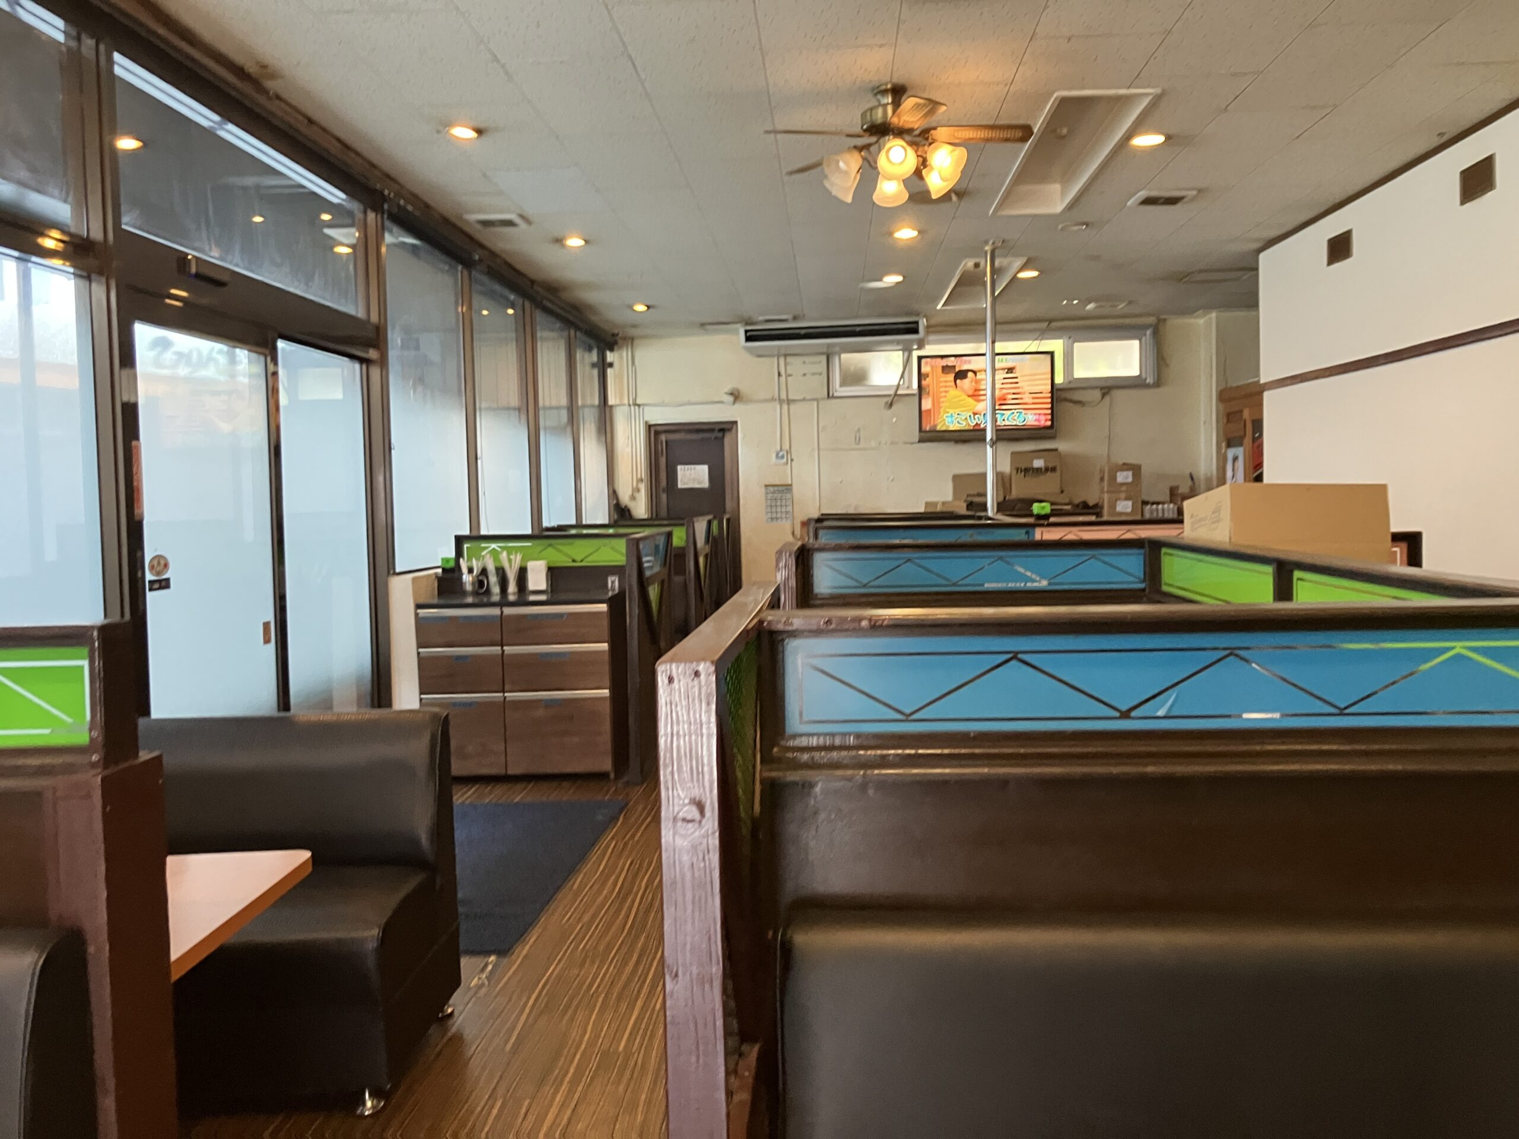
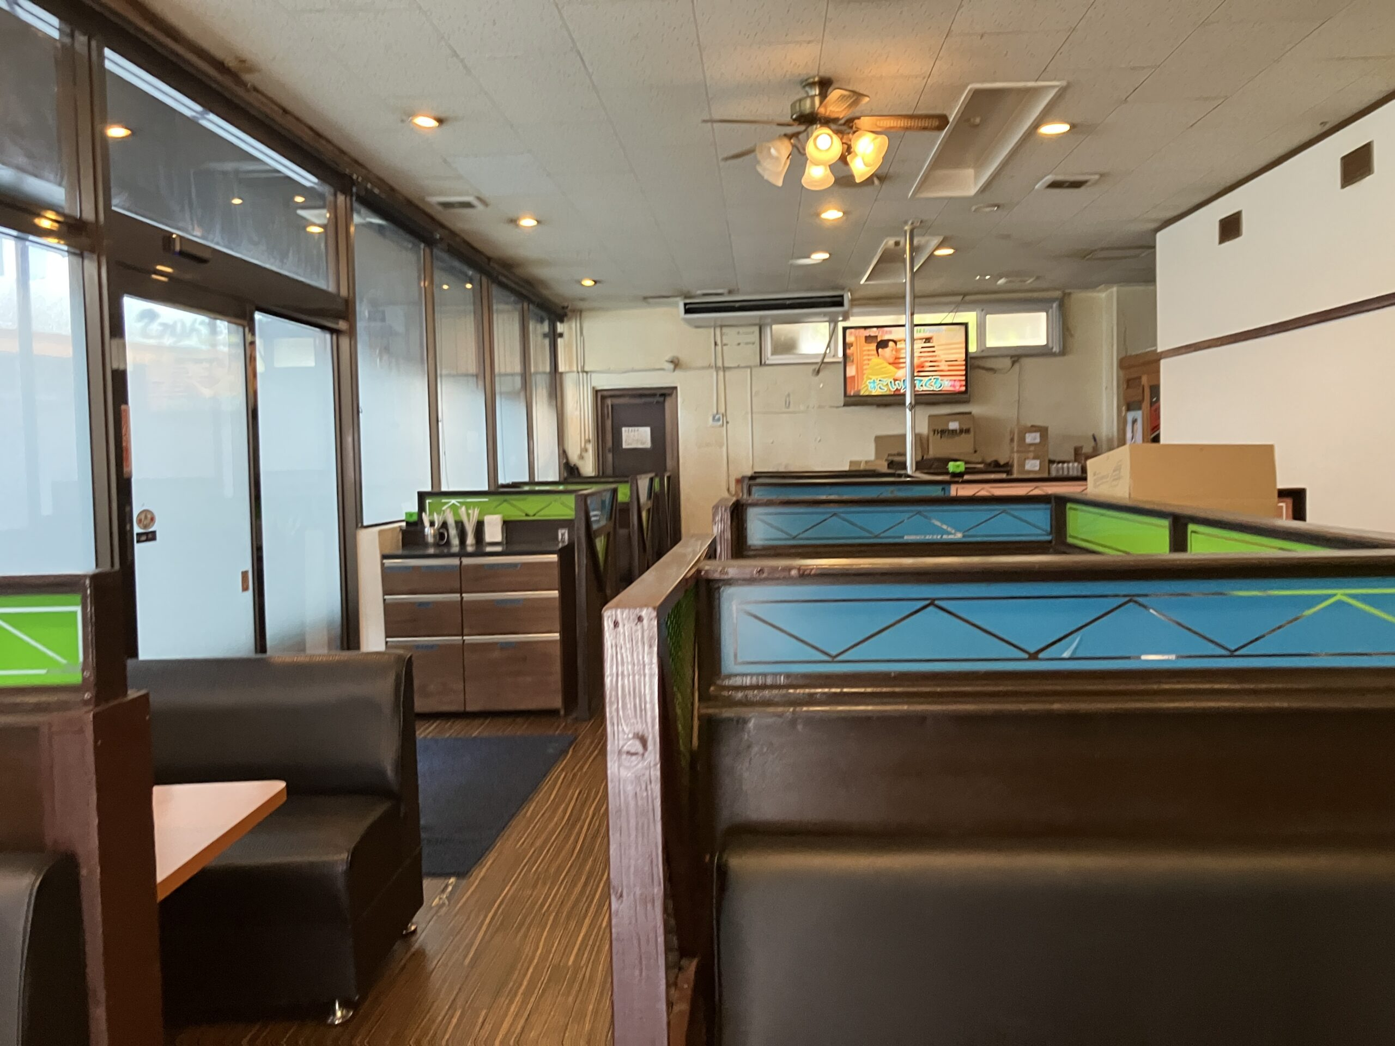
- calendar [763,474,793,524]
